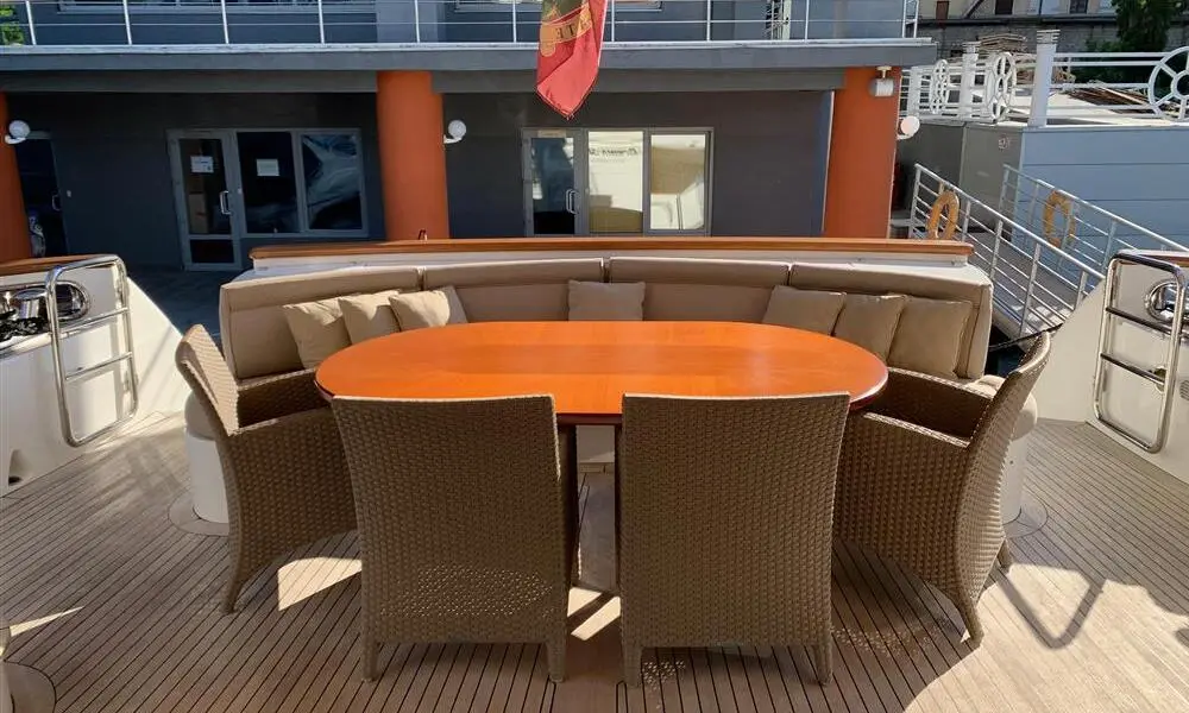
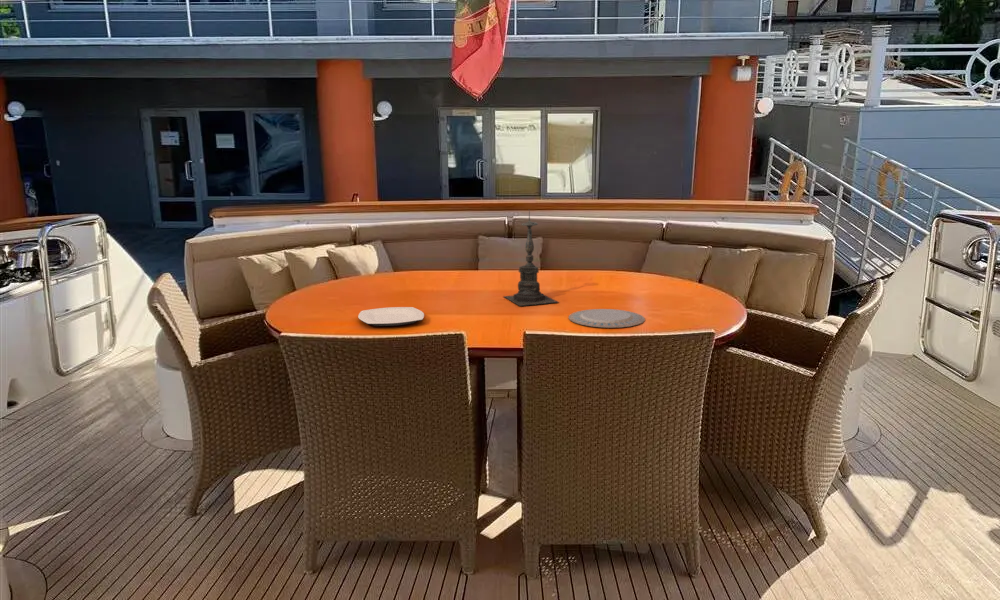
+ candle holder [502,209,559,307]
+ chinaware [568,308,646,329]
+ plate [357,306,425,327]
